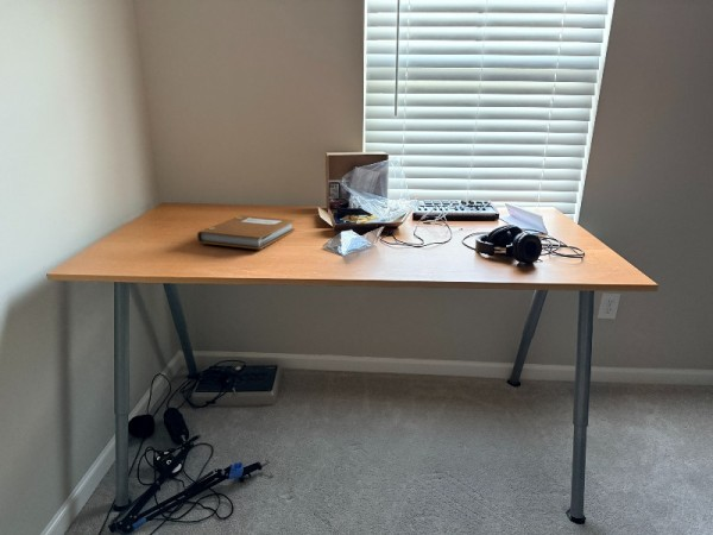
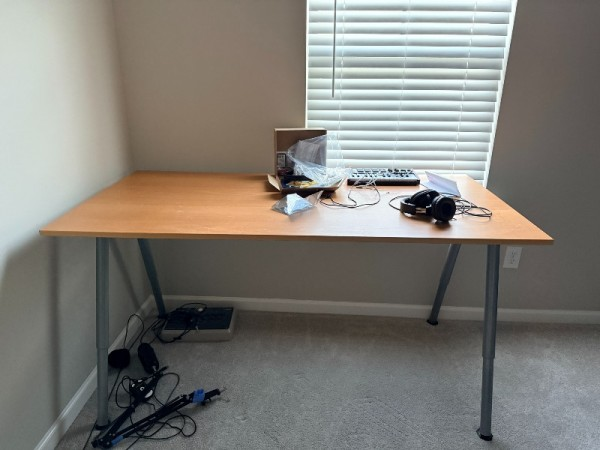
- notebook [196,214,296,251]
